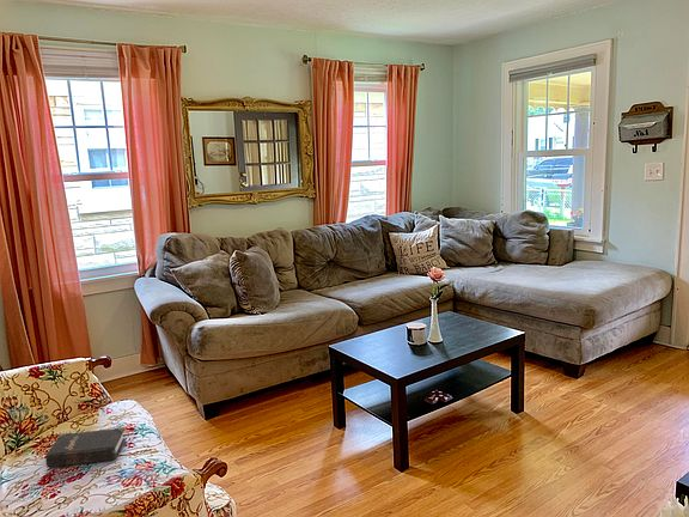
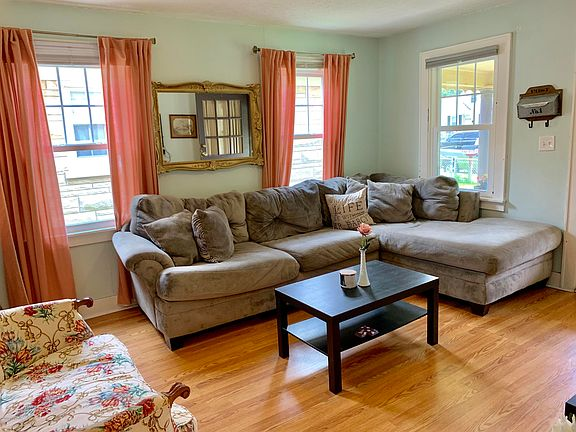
- hardback book [44,426,127,468]
